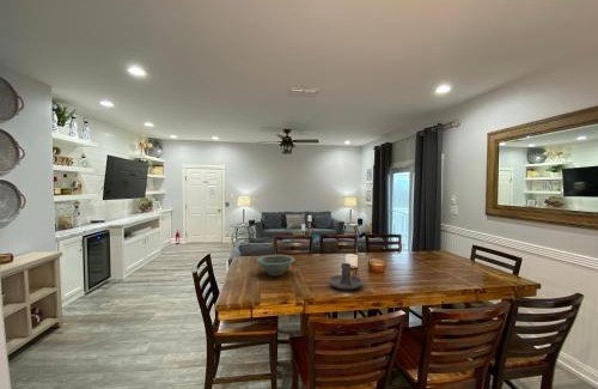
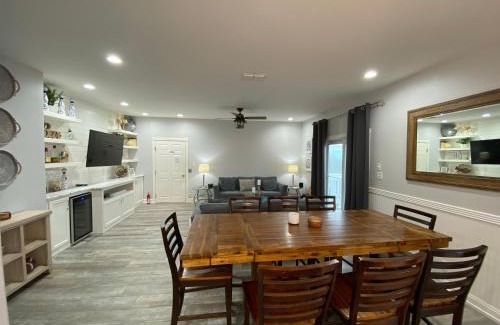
- decorative bowl [256,254,295,276]
- candle holder [328,262,364,291]
